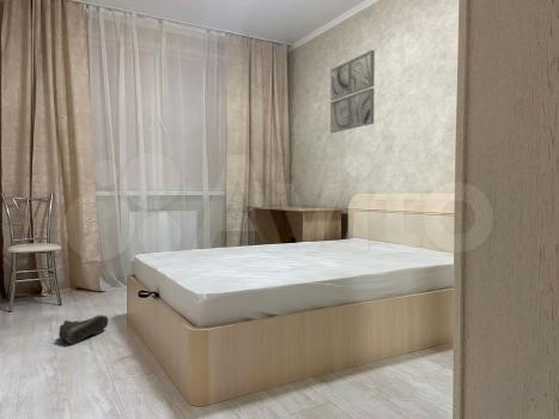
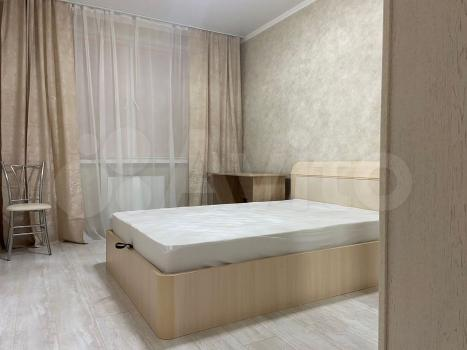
- sneaker [57,314,109,345]
- wall art [329,49,376,134]
